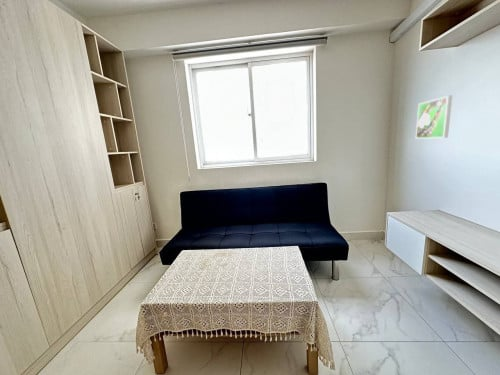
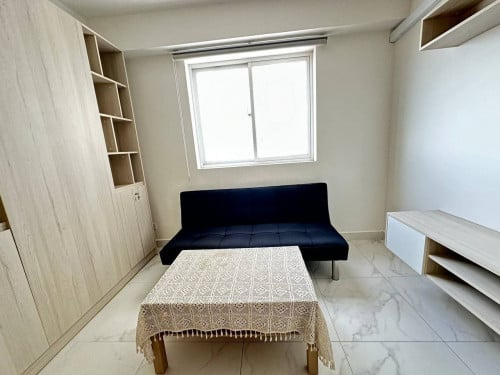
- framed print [415,94,453,140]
